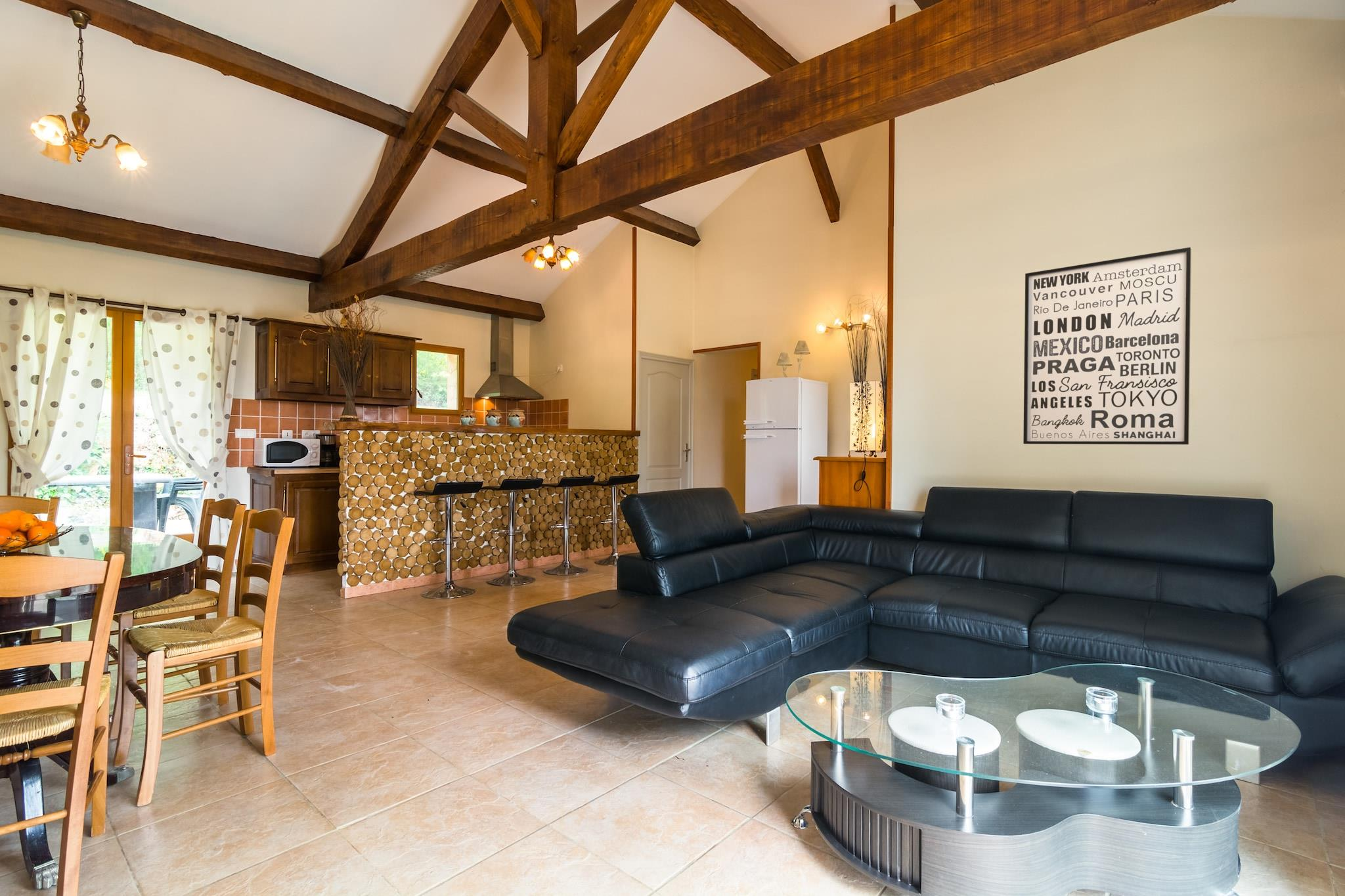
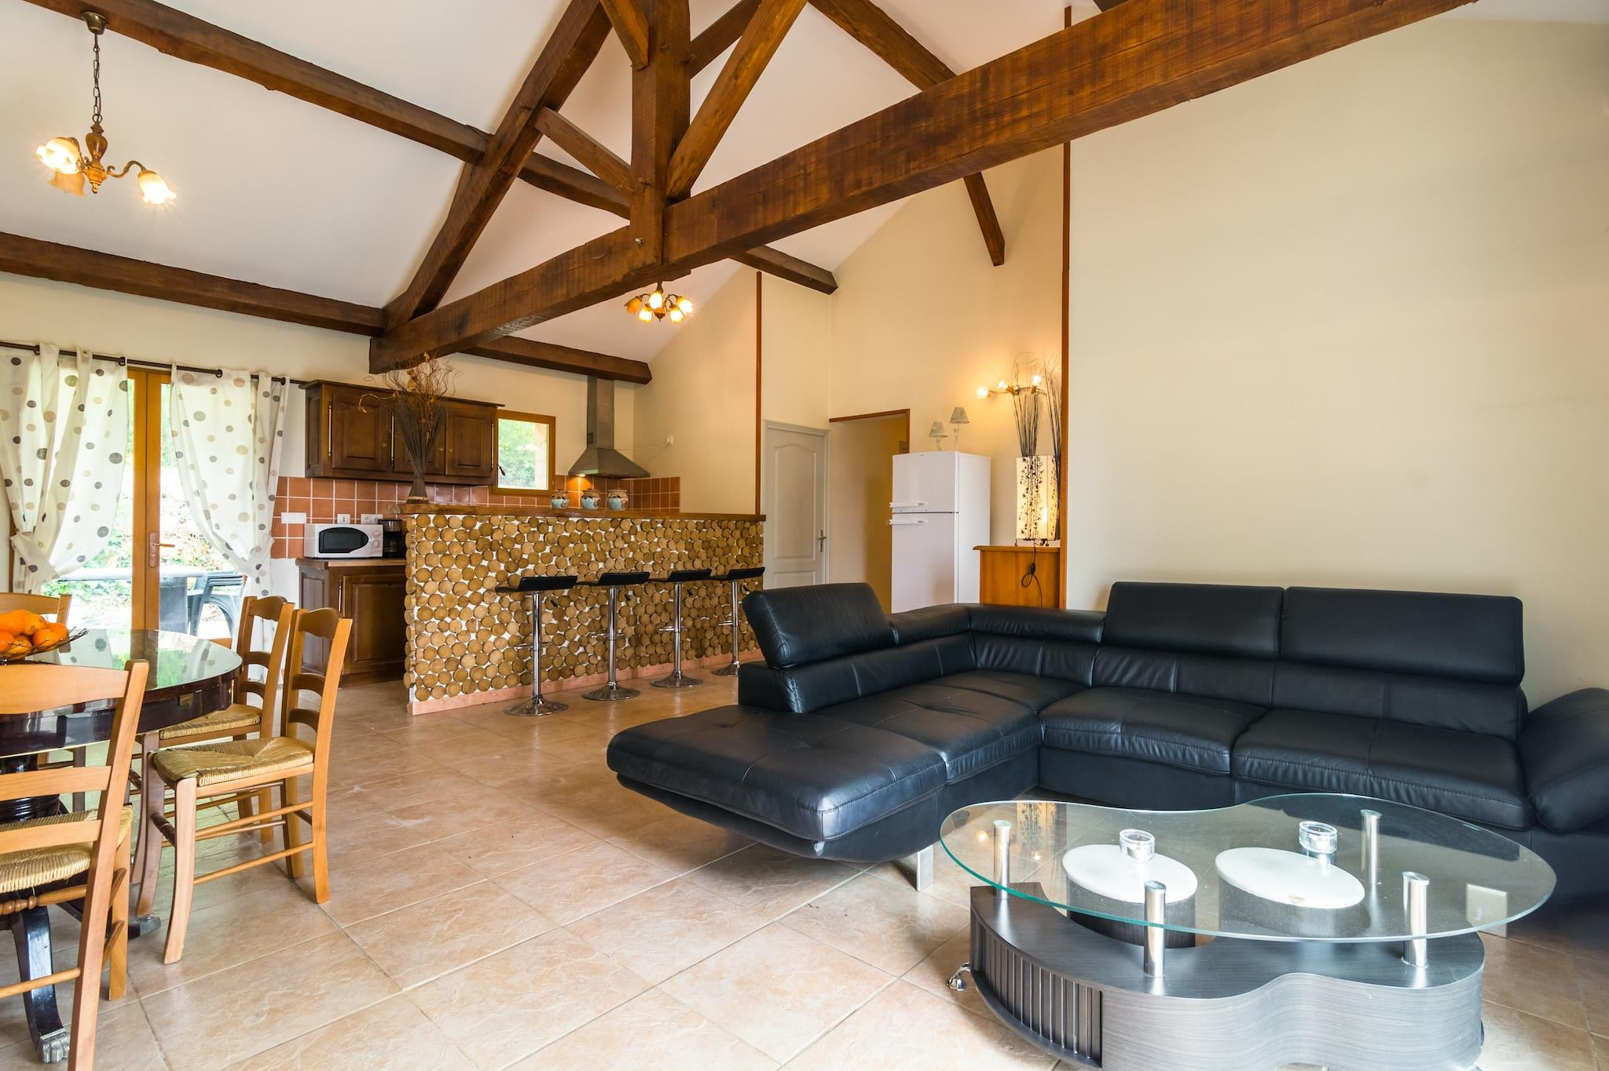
- wall art [1023,247,1192,445]
